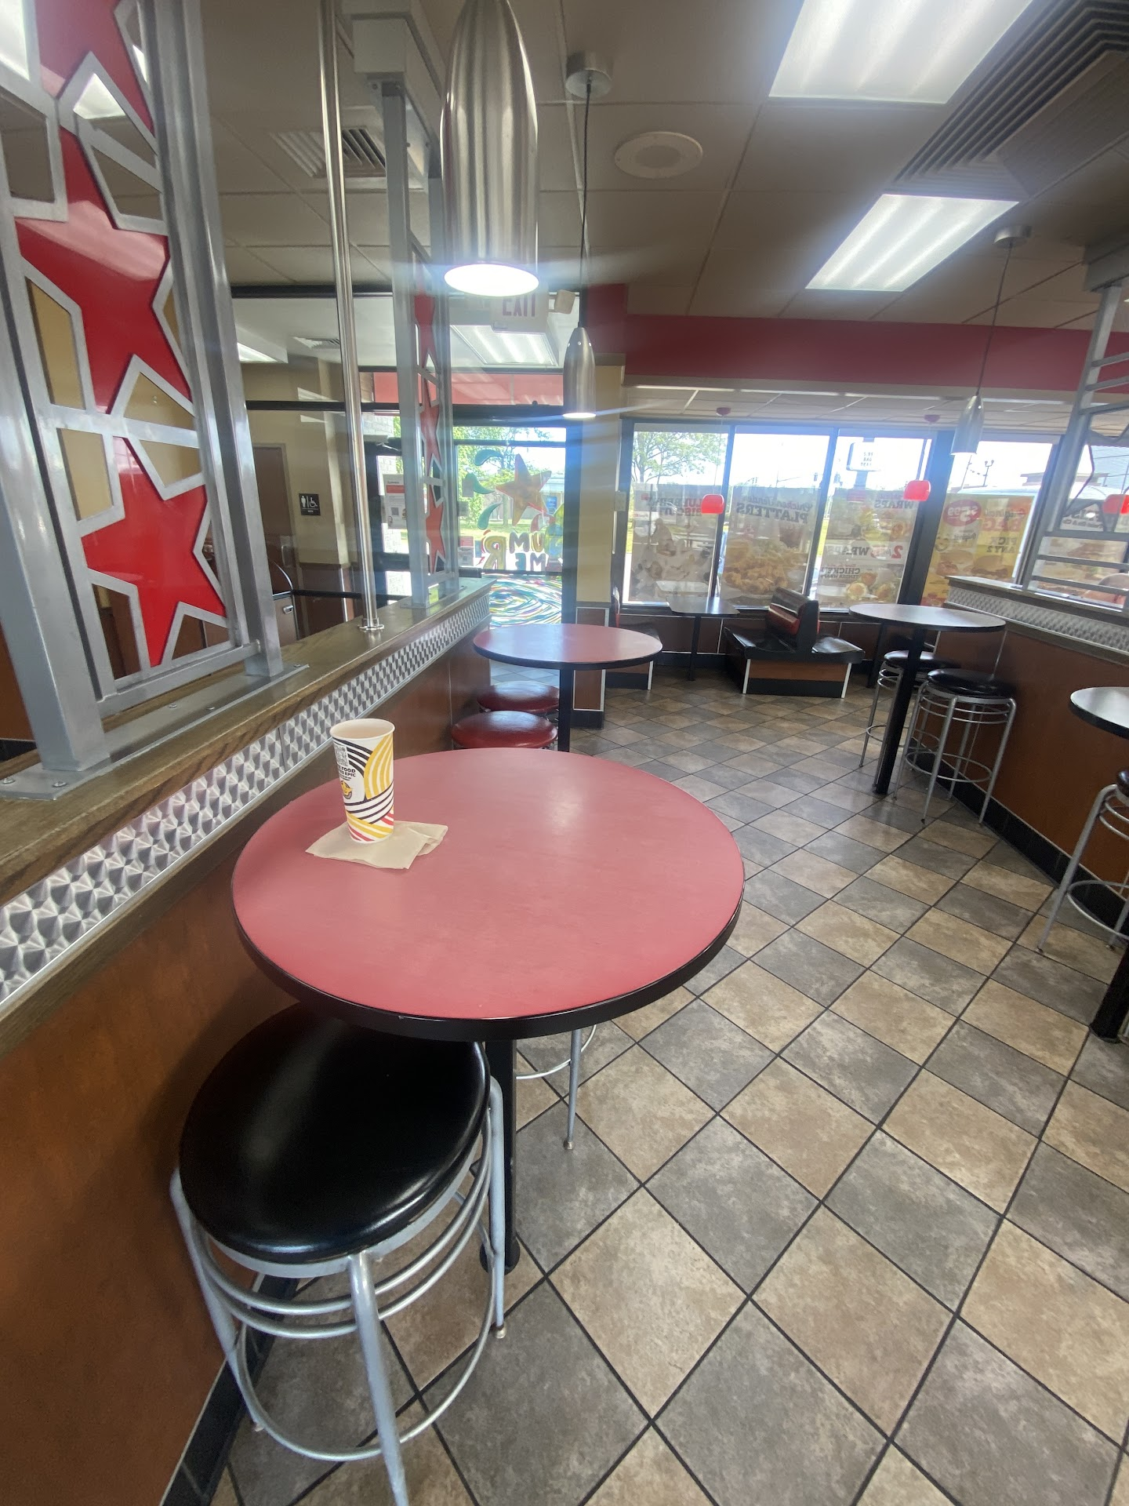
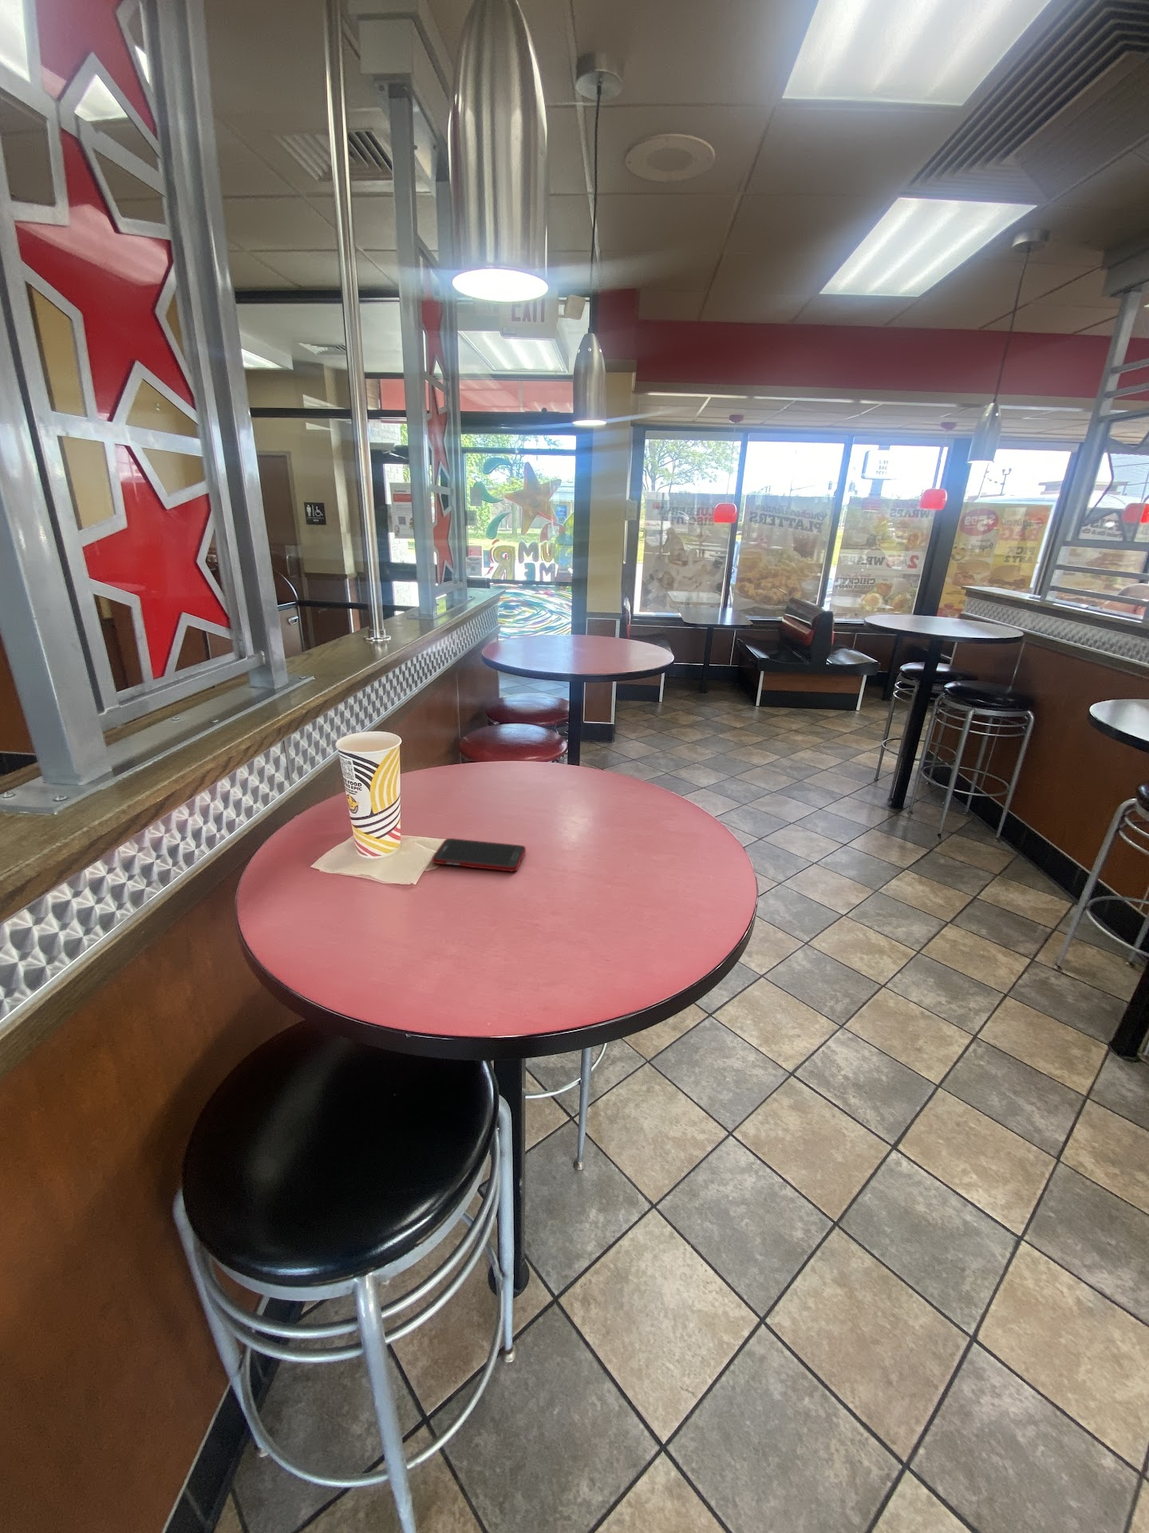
+ cell phone [432,838,526,873]
